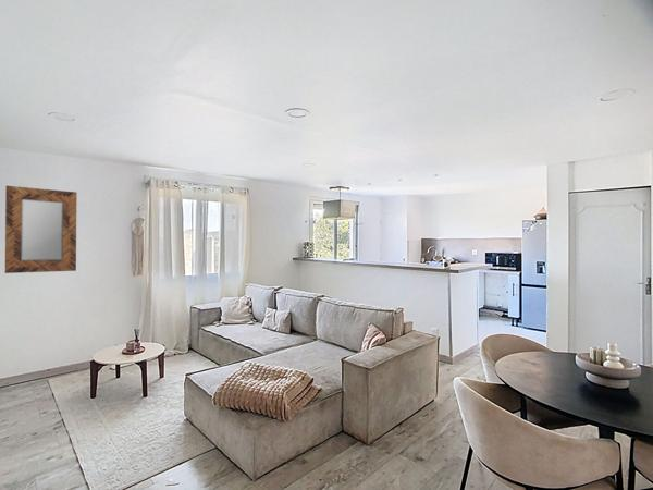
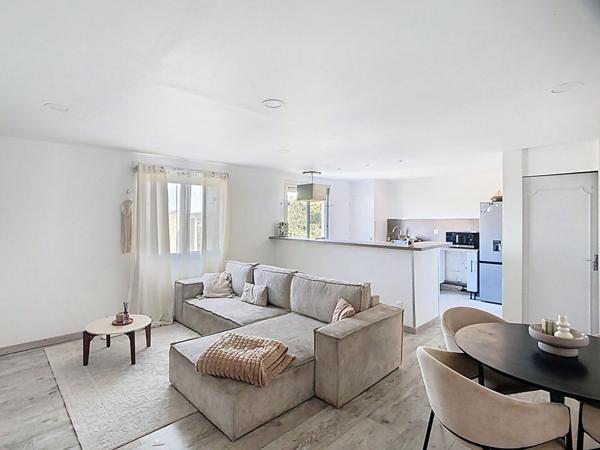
- home mirror [4,185,78,274]
